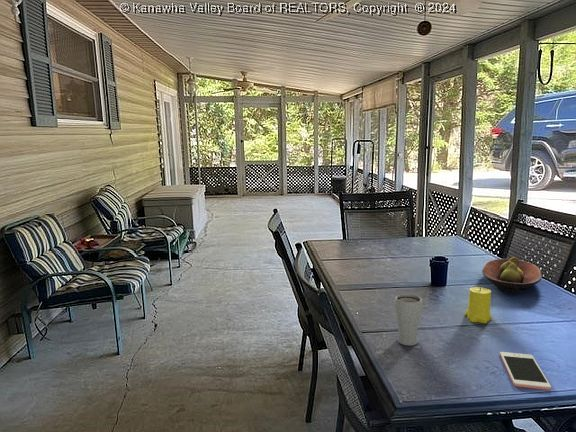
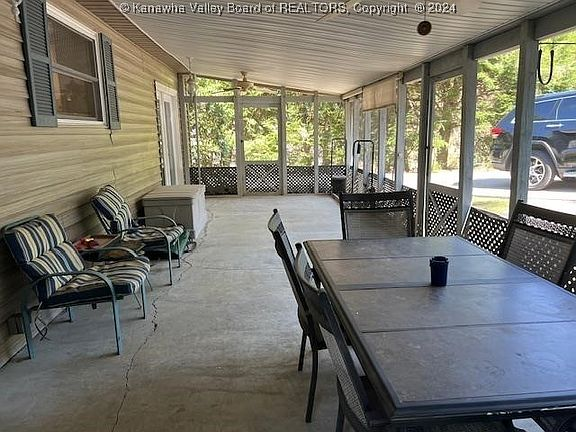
- fruit bowl [481,256,543,294]
- candle [464,286,493,324]
- cell phone [499,351,552,391]
- drinking glass [394,293,423,347]
